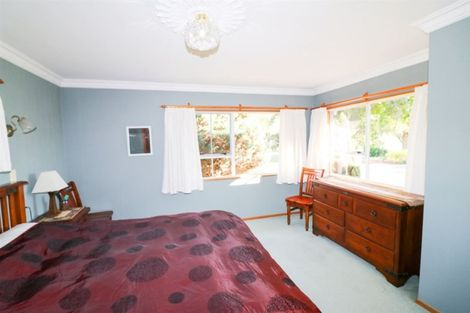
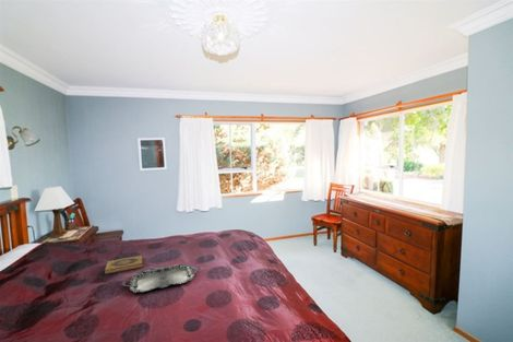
+ serving tray [120,262,201,294]
+ hardback book [103,255,144,275]
